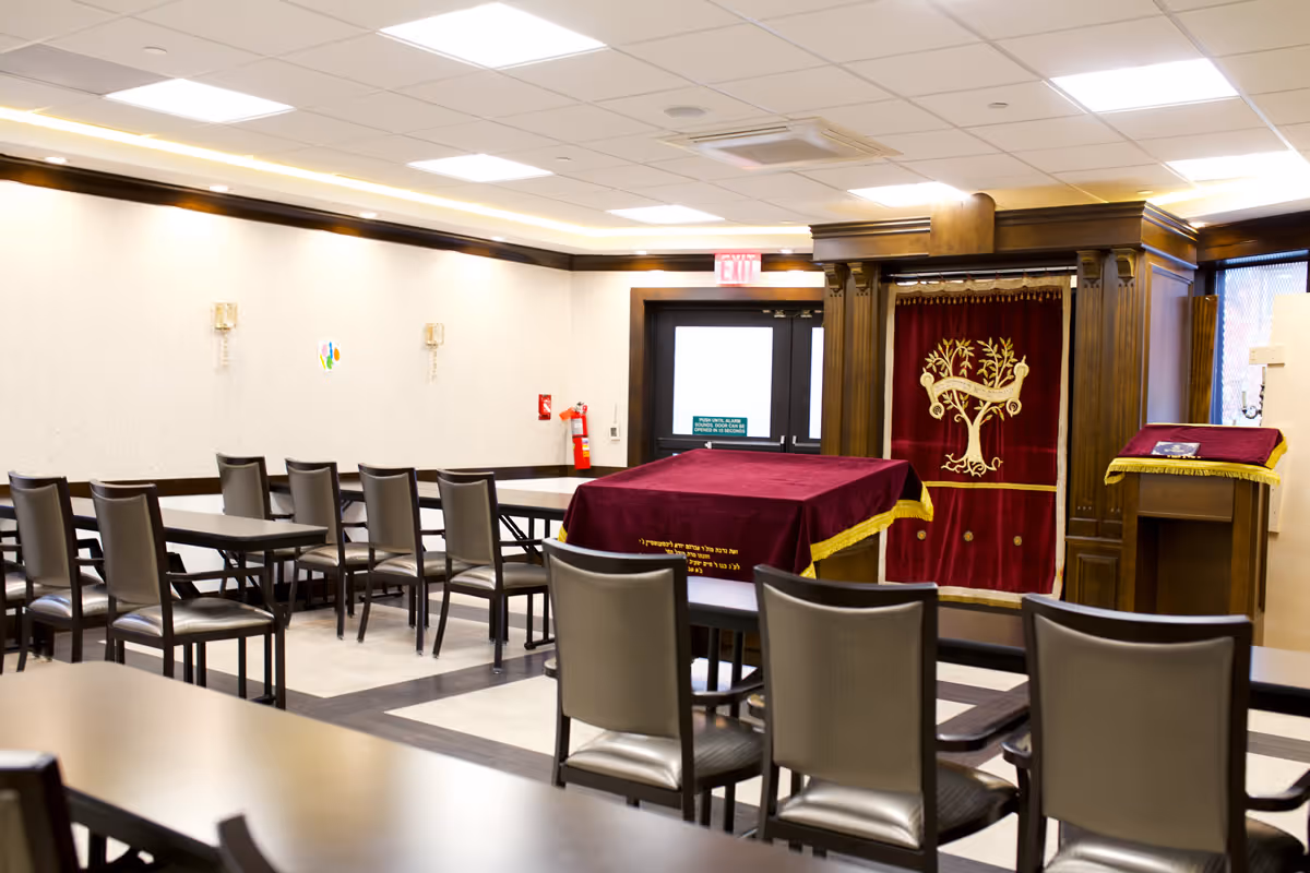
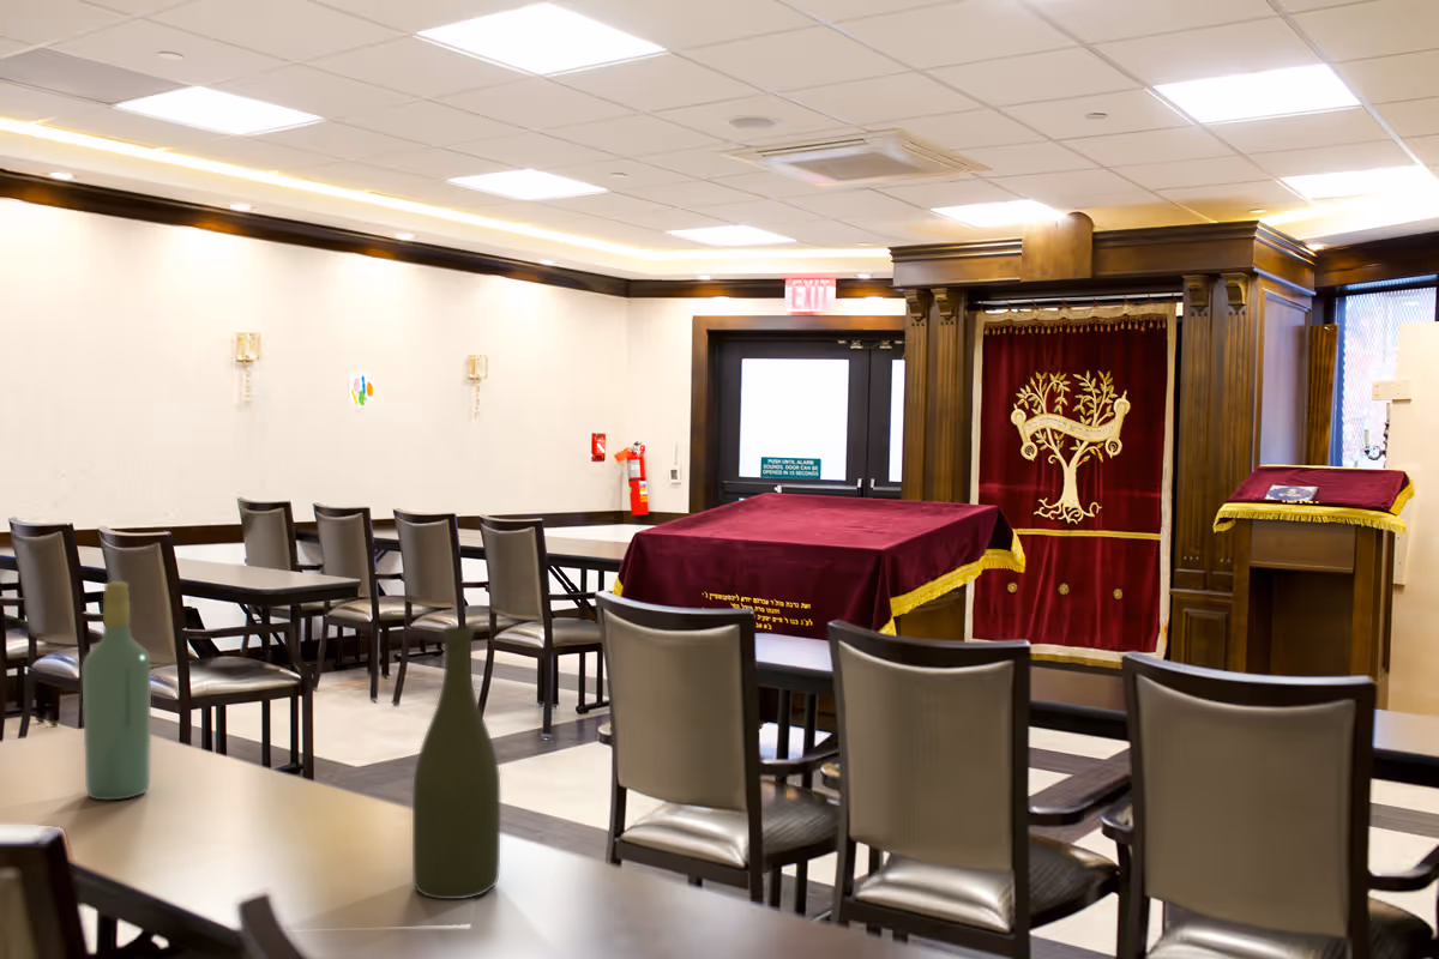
+ wine bottle [82,580,152,801]
+ bottle [411,625,501,900]
